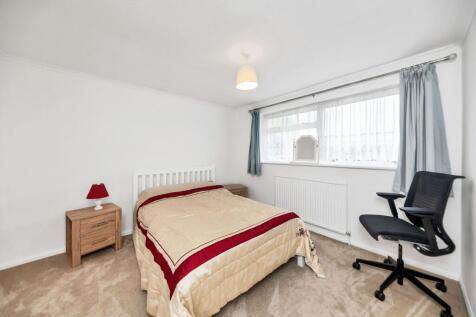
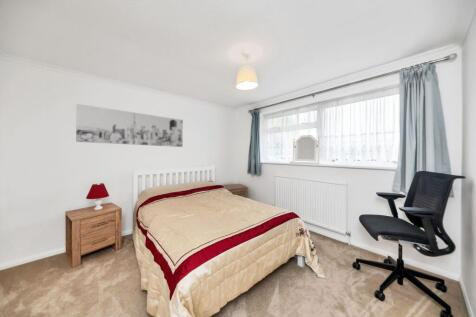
+ wall art [75,103,184,148]
